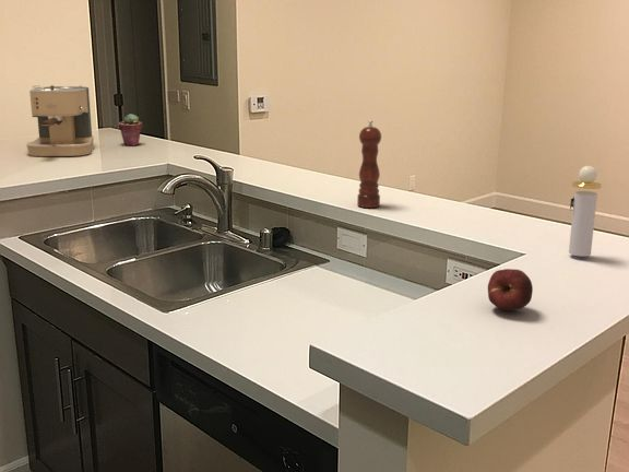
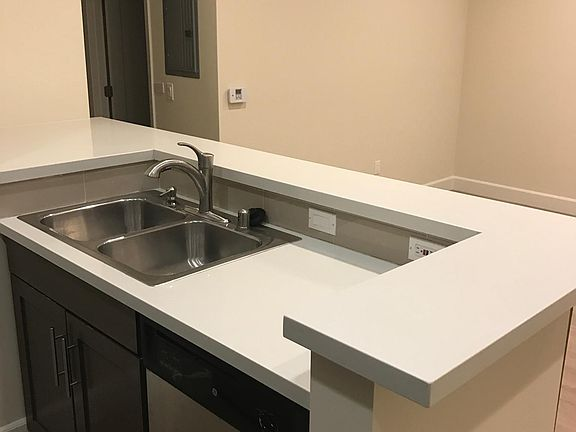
- apple [487,268,534,311]
- coffee maker [25,84,95,157]
- potted succulent [117,113,143,146]
- pepper mill [356,119,382,209]
- perfume bottle [568,165,603,258]
